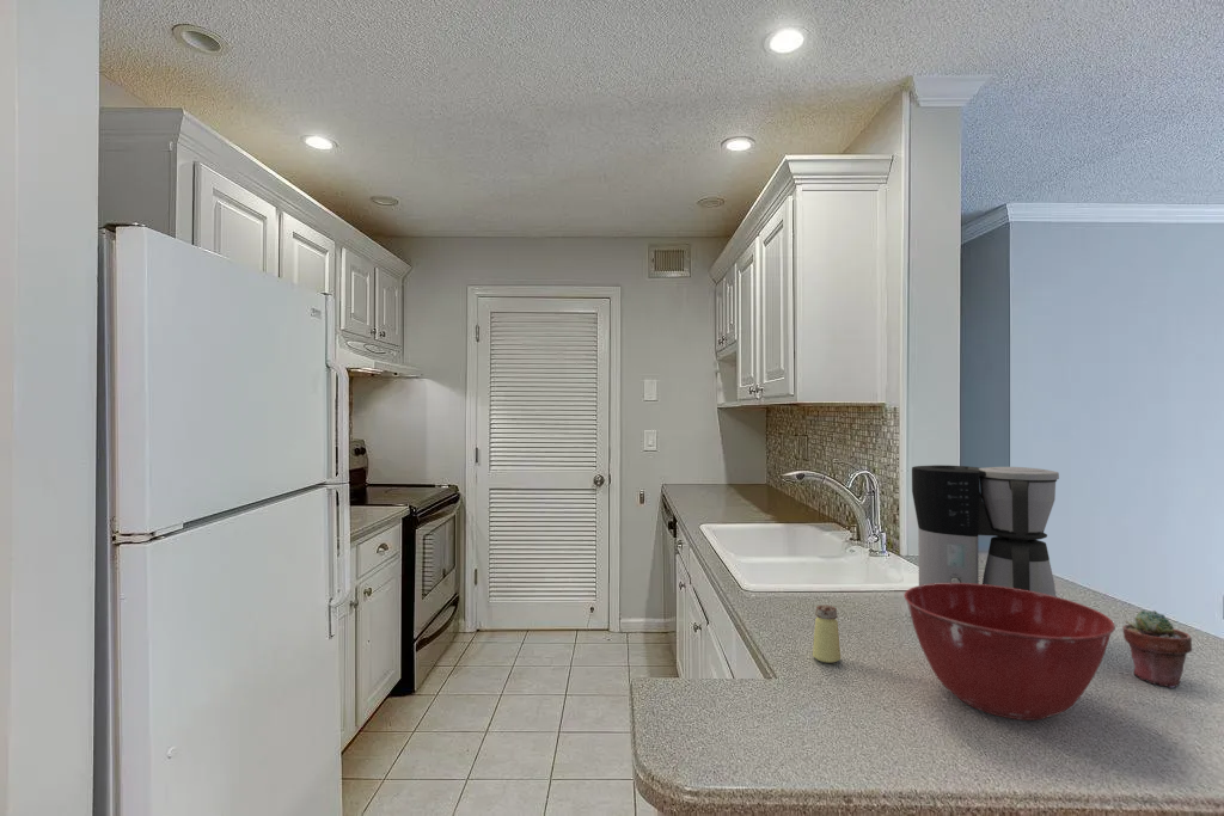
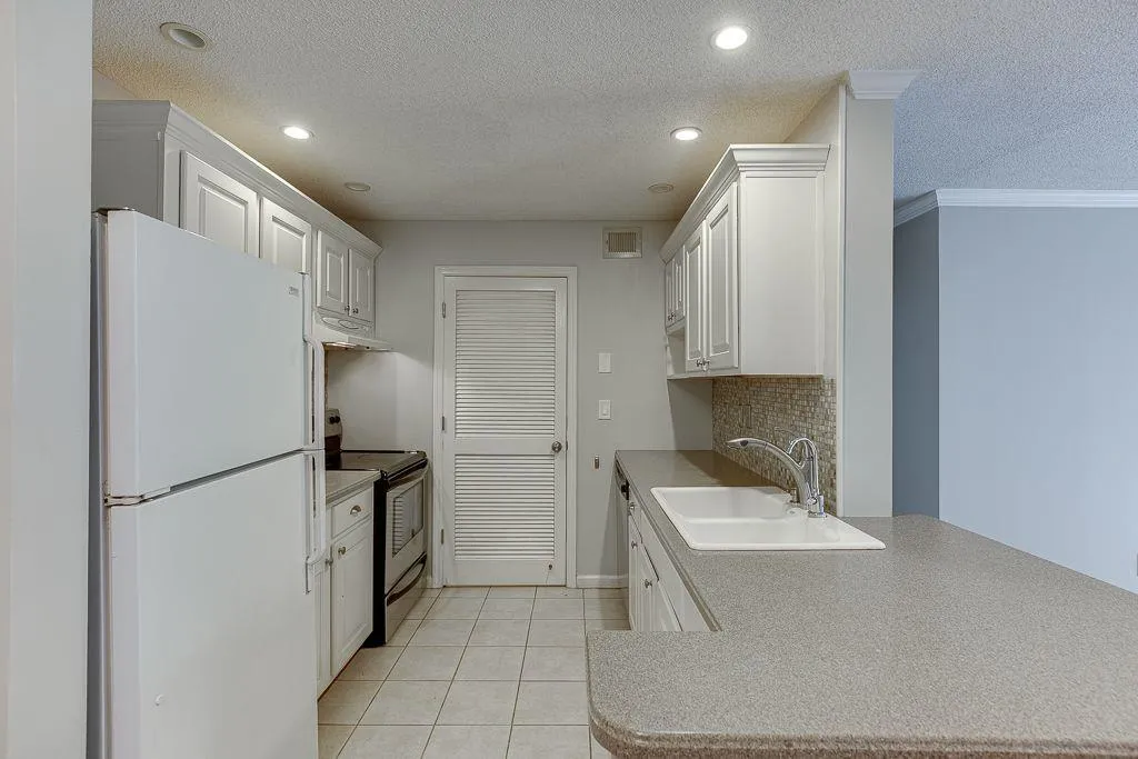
- mixing bowl [902,583,1116,722]
- coffee maker [911,464,1060,597]
- saltshaker [812,603,842,664]
- potted succulent [1122,609,1193,689]
